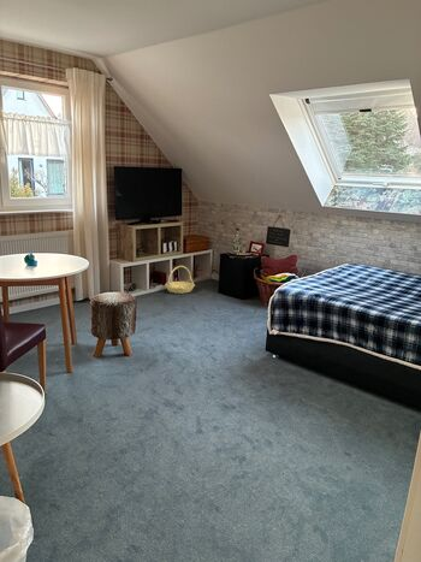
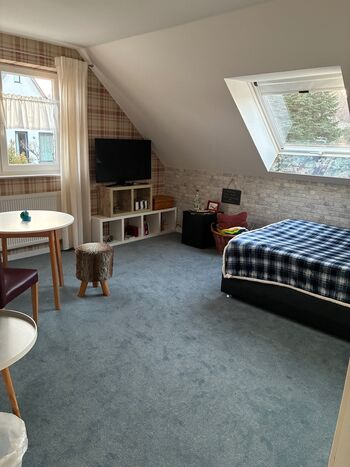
- basket [164,265,196,295]
